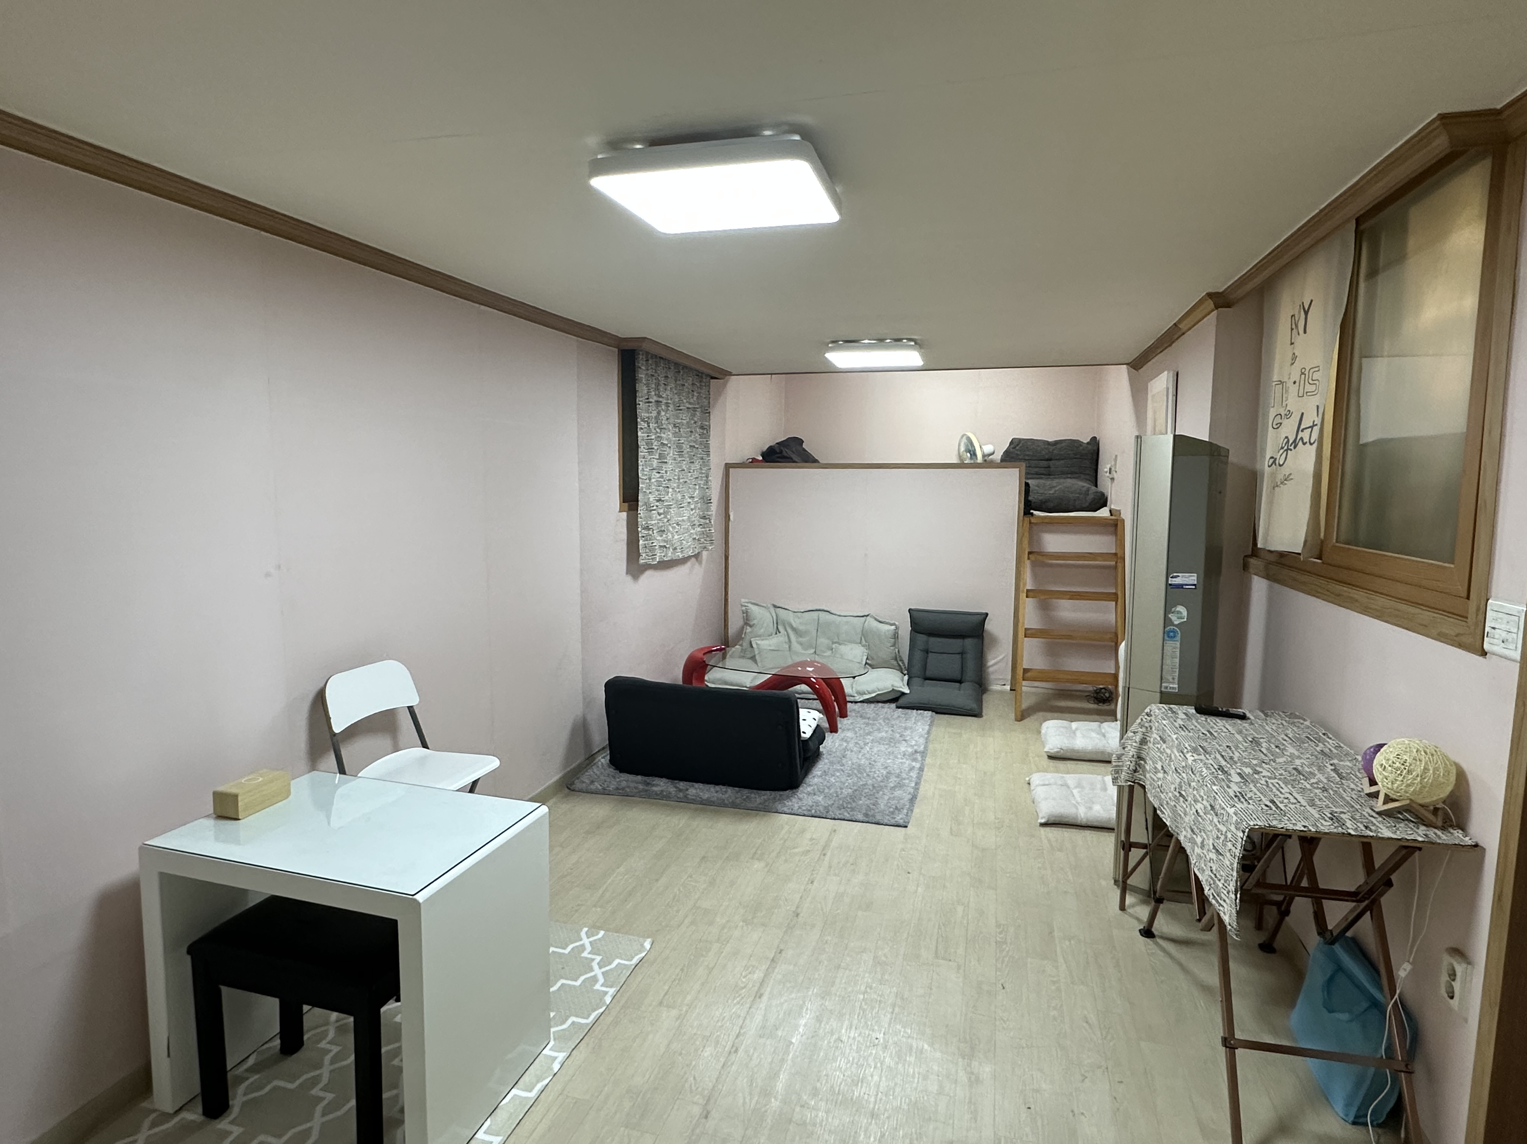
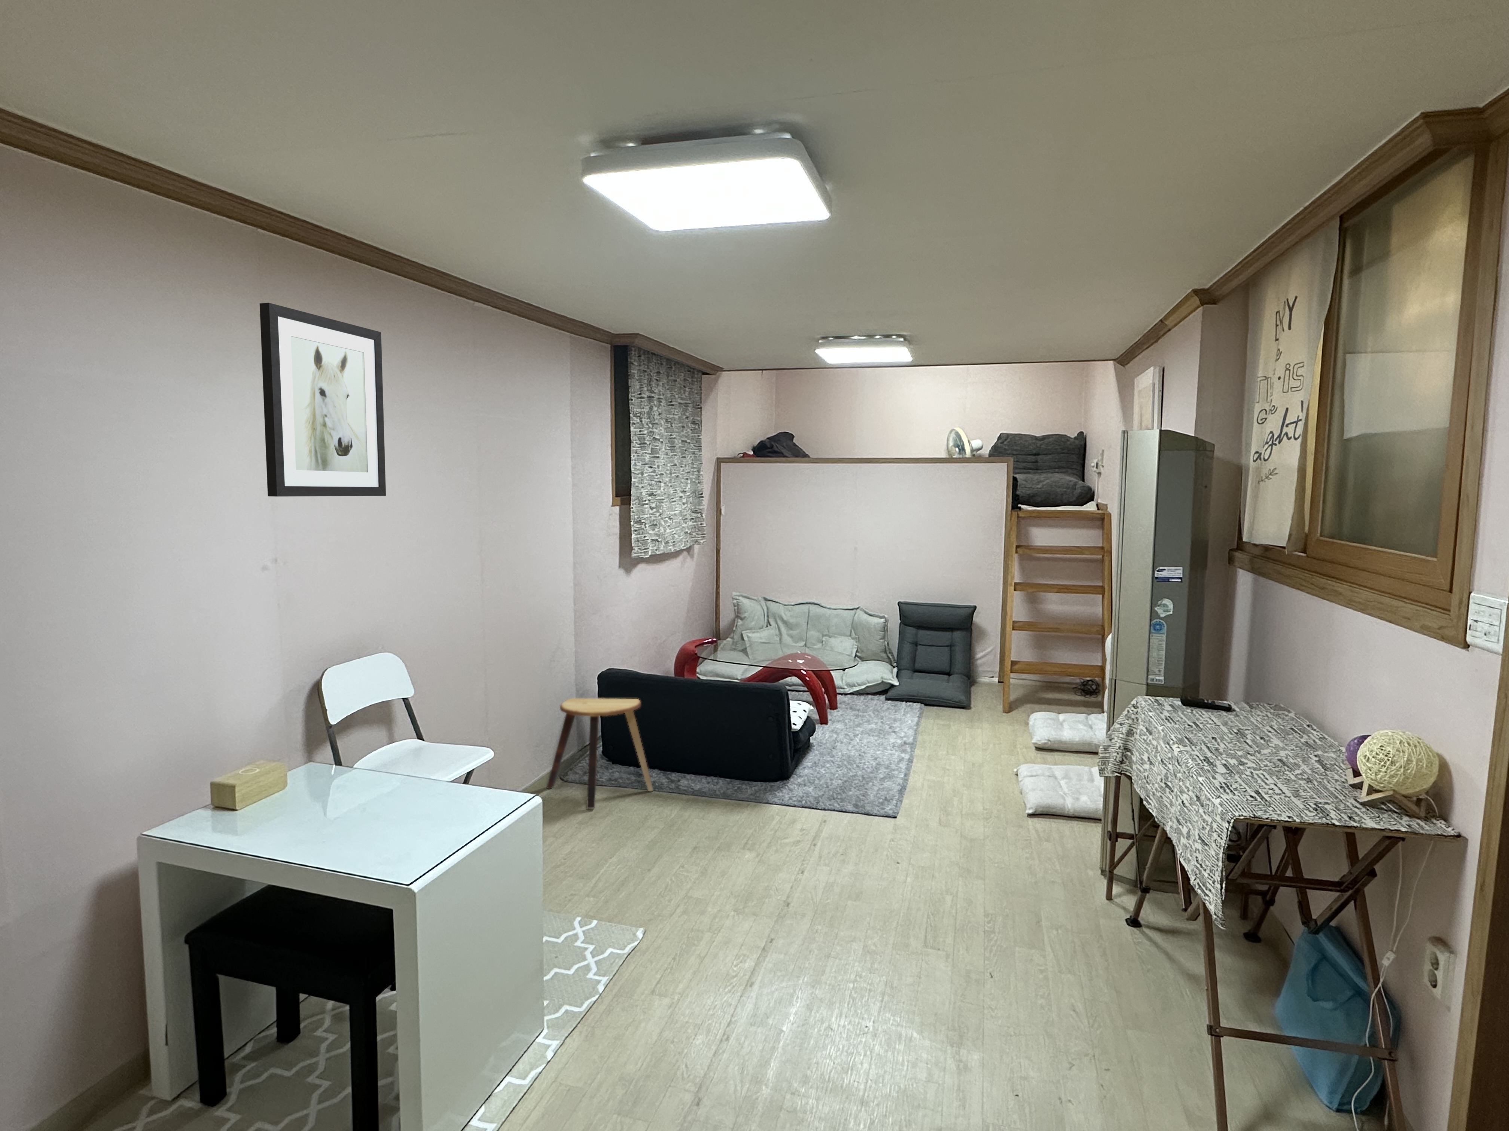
+ stool [547,697,654,809]
+ wall art [259,302,386,497]
